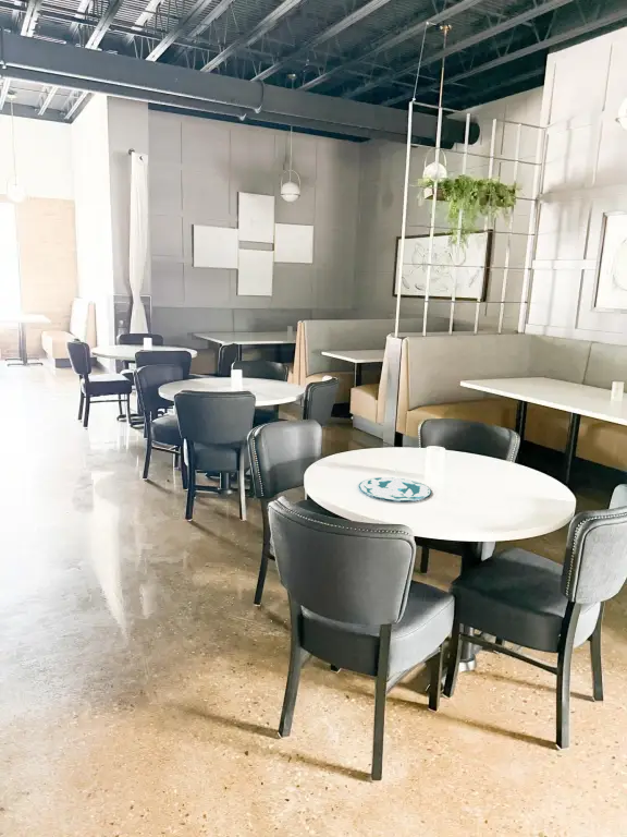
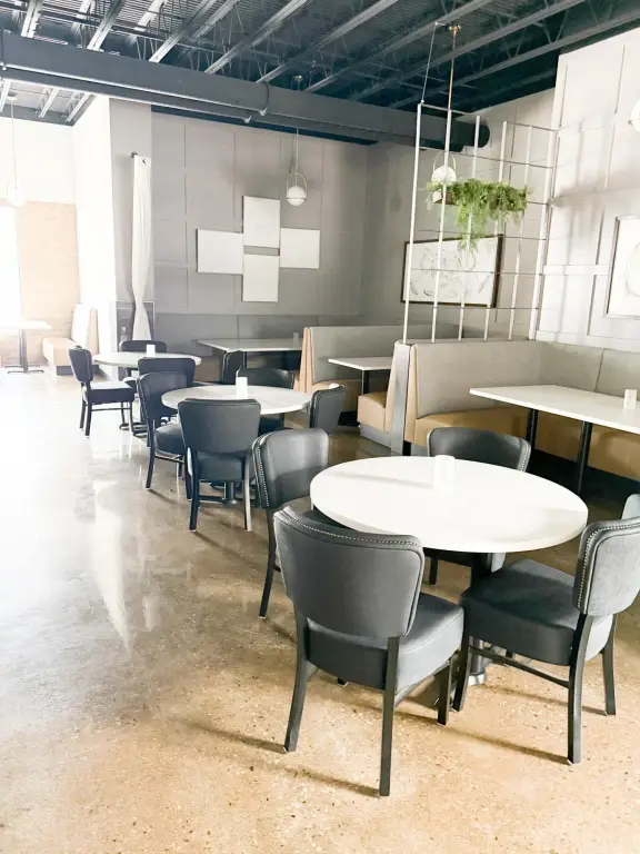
- plate [358,476,432,501]
